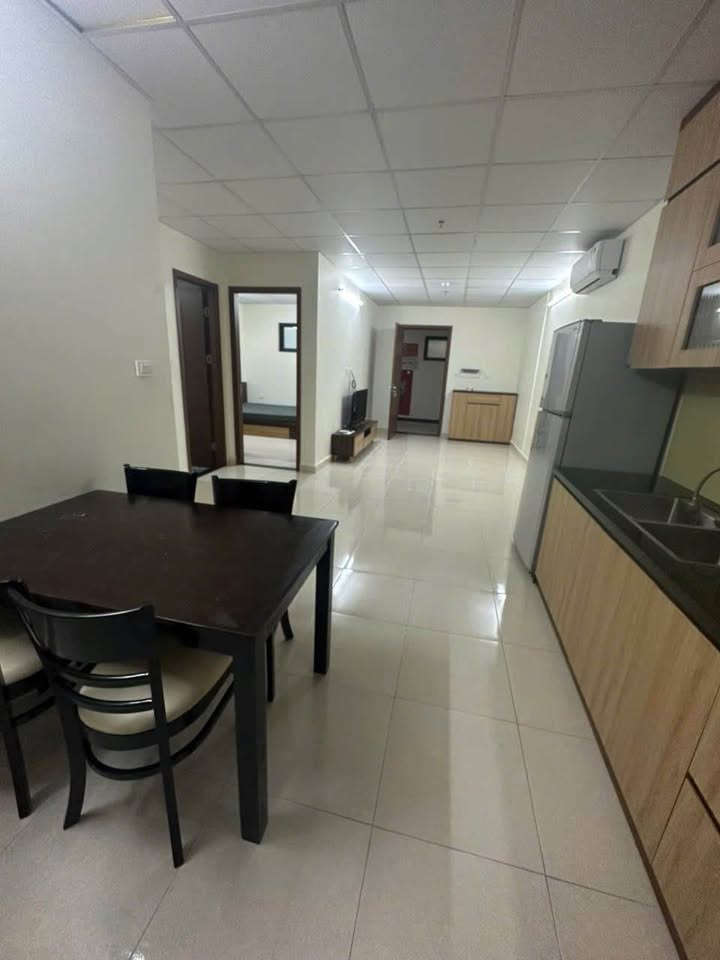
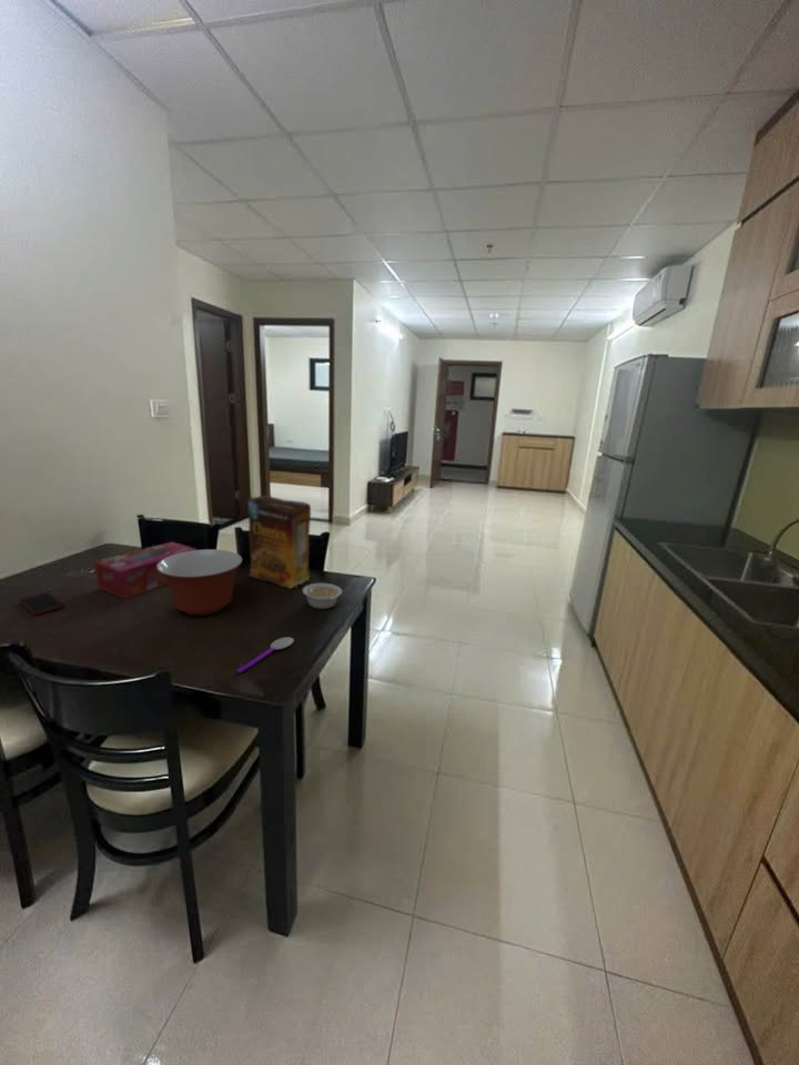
+ cereal box [246,495,312,590]
+ tissue box [93,540,199,600]
+ cell phone [18,591,64,616]
+ spoon [235,636,295,674]
+ legume [302,582,343,610]
+ mixing bowl [156,548,243,617]
